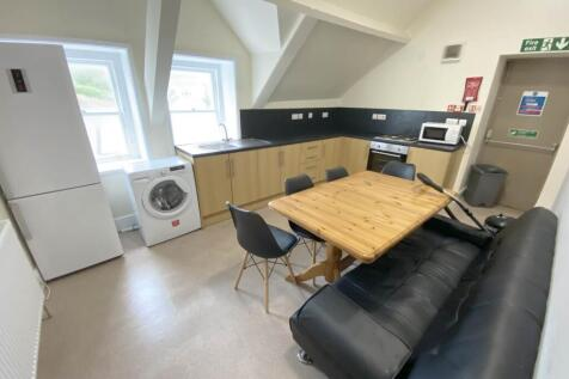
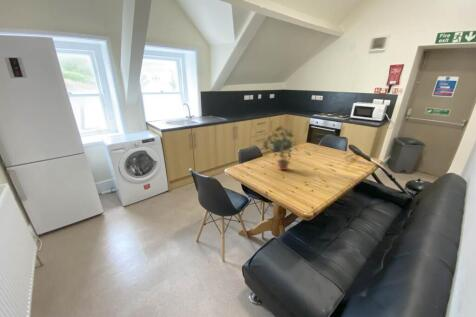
+ potted plant [262,125,300,171]
